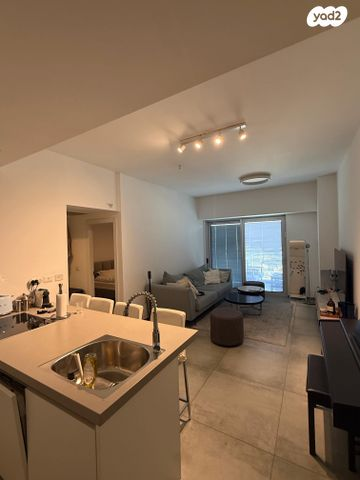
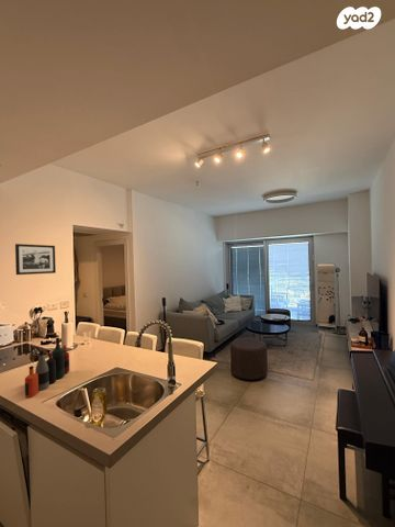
+ picture frame [14,243,57,276]
+ bottle collection [24,337,70,400]
